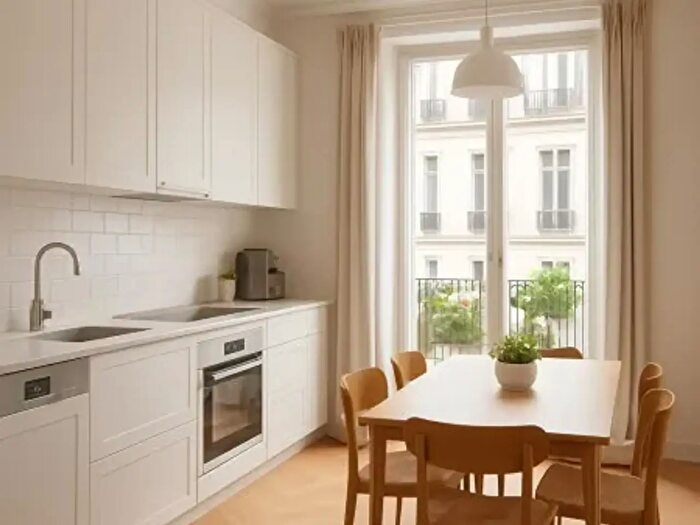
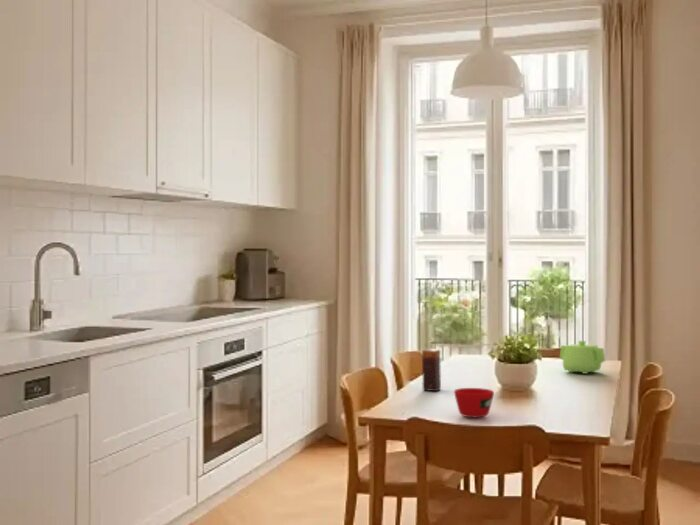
+ cup [453,387,495,419]
+ teapot [559,340,606,375]
+ candle [421,348,442,392]
